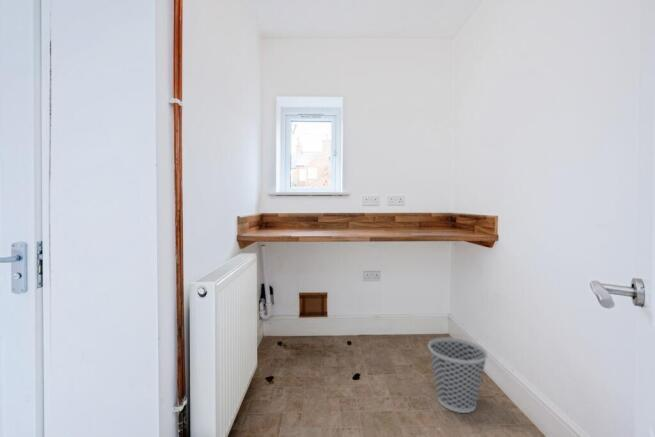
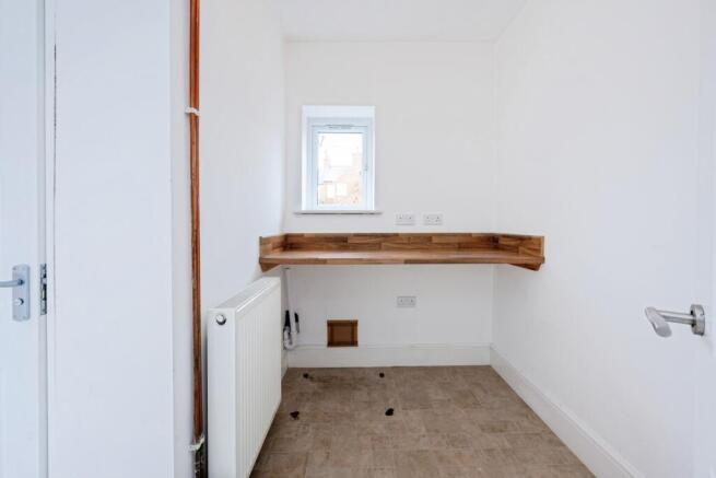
- wastebasket [427,337,489,414]
